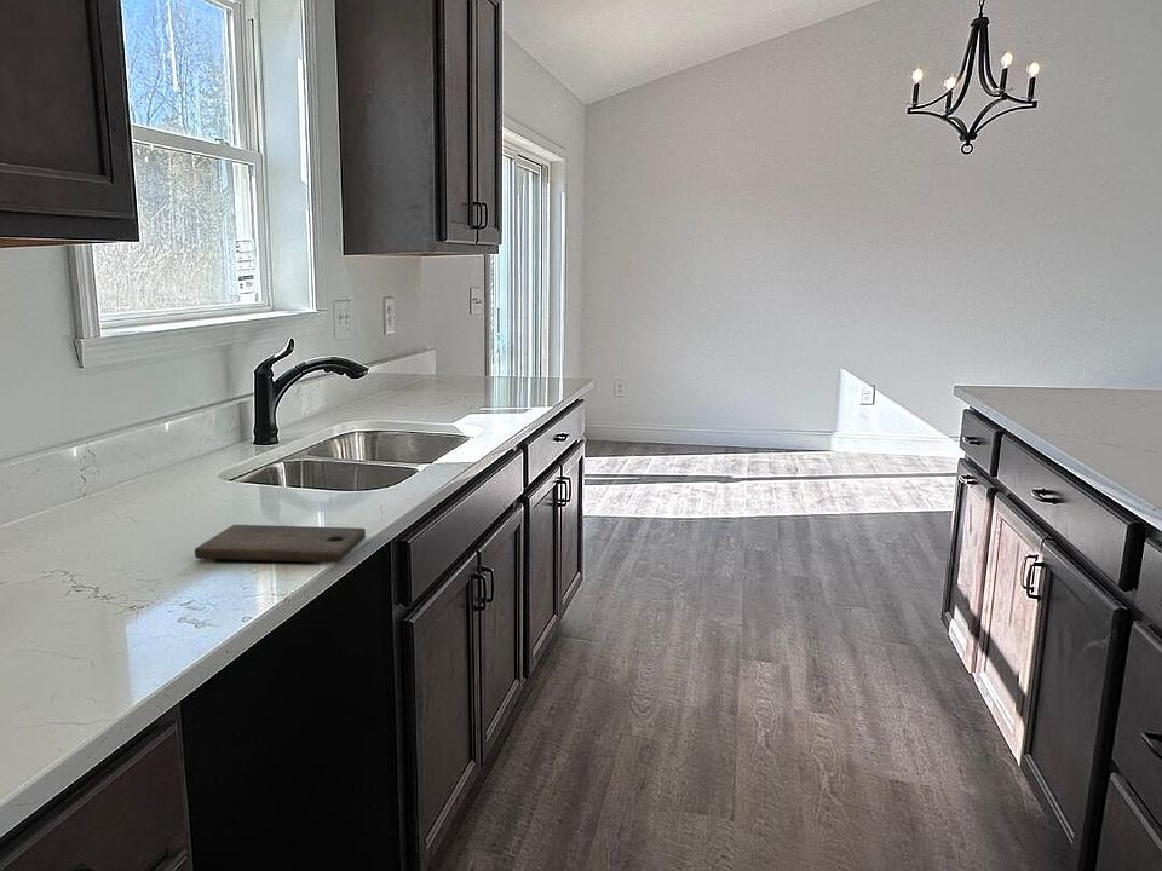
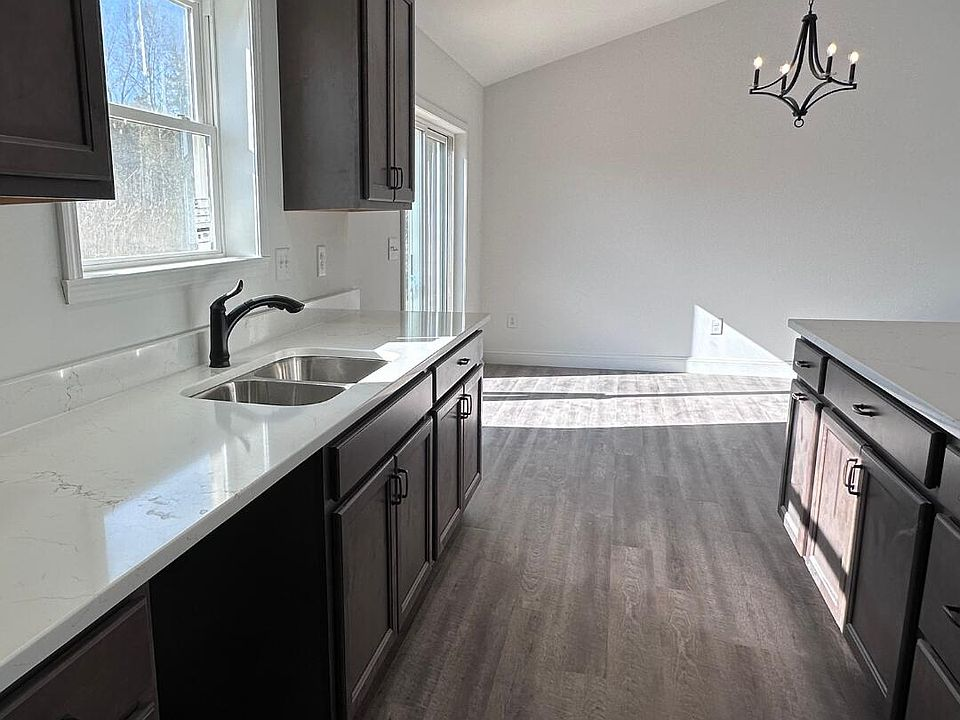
- cutting board [194,524,367,564]
